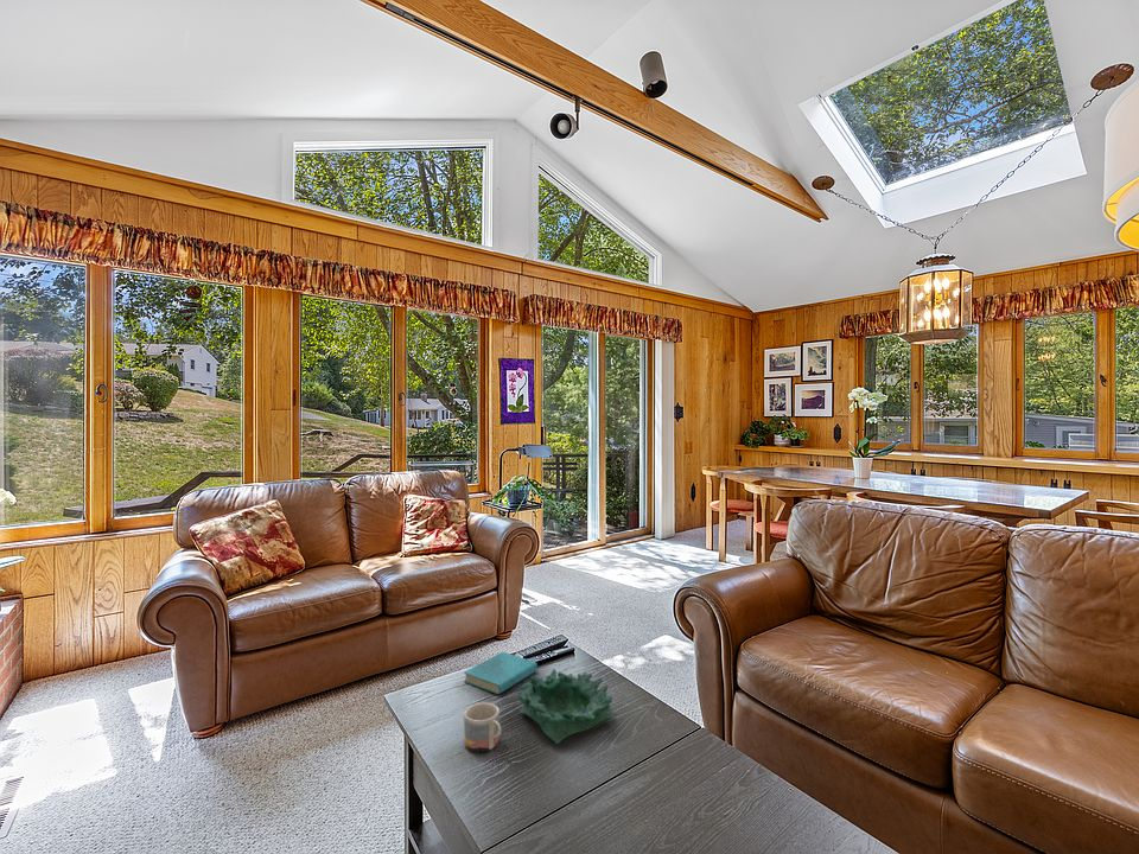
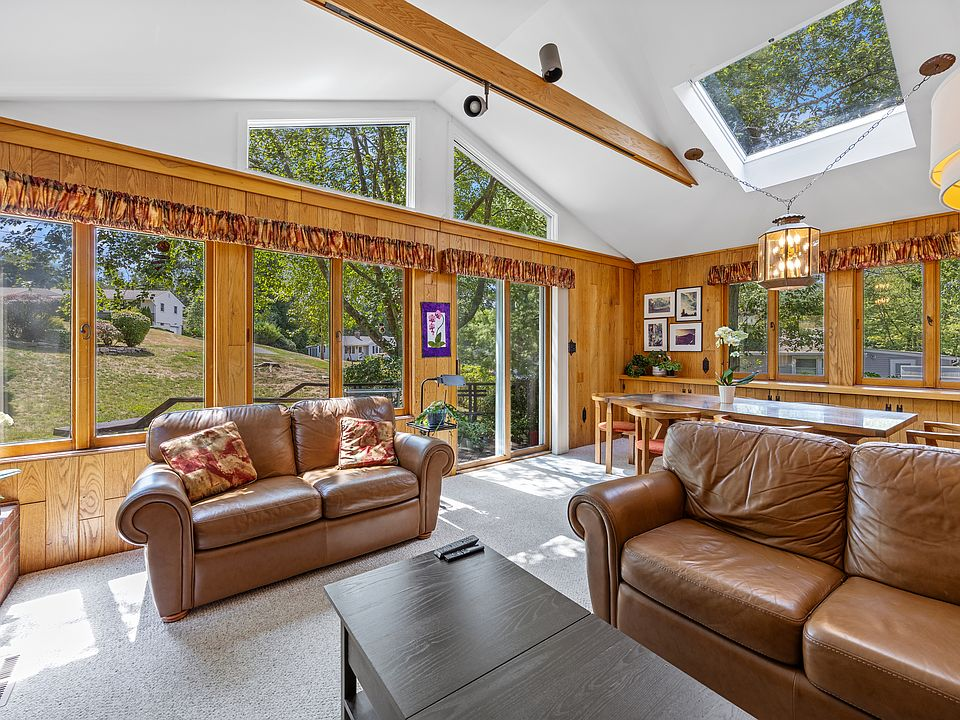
- book [463,651,539,695]
- decorative bowl [516,668,617,745]
- mug [463,701,502,753]
